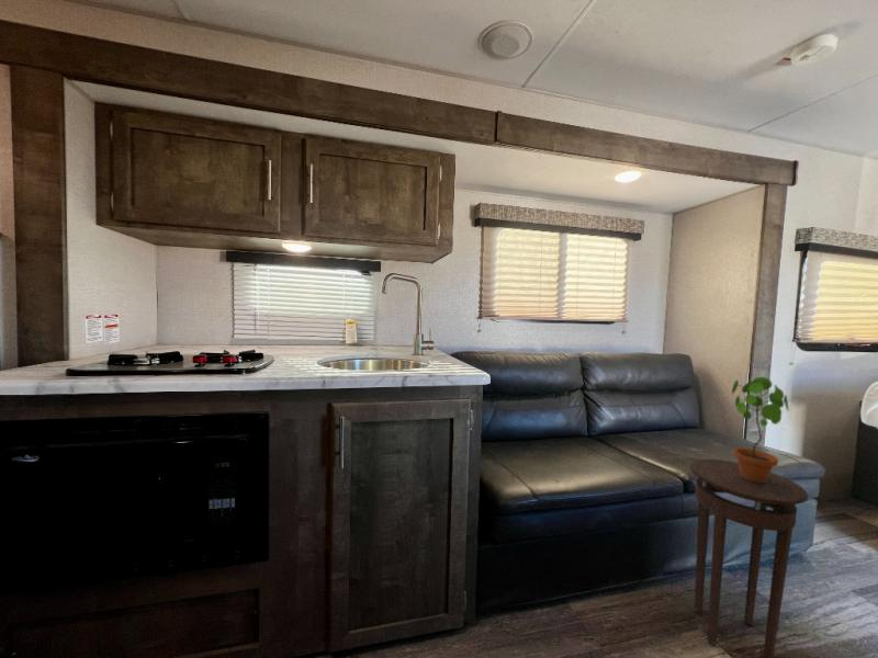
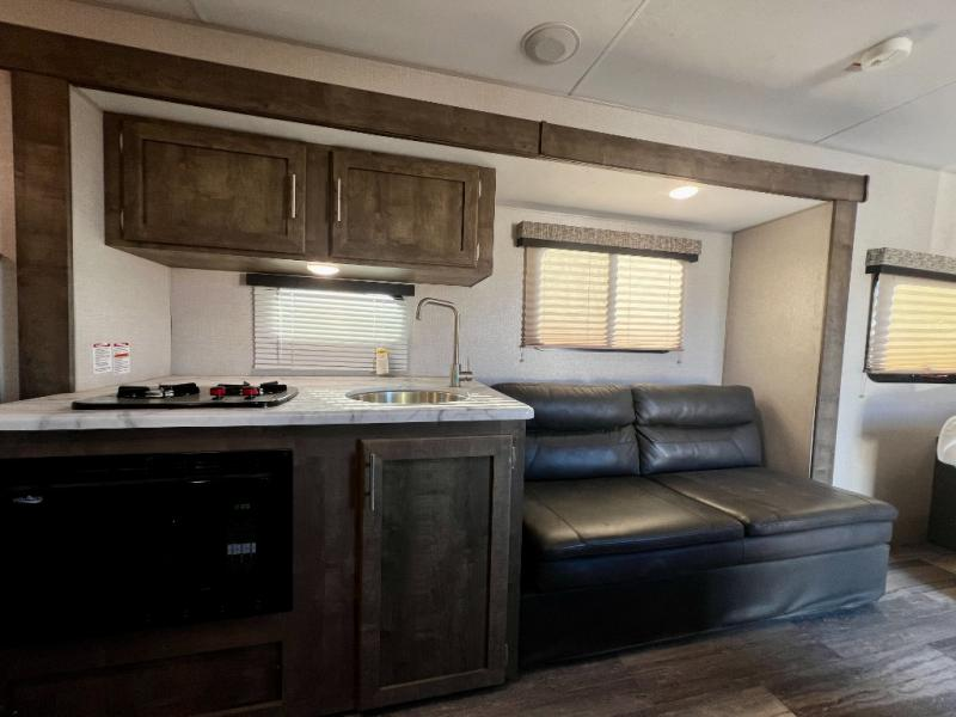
- stool [688,458,810,658]
- potted plant [731,376,789,483]
